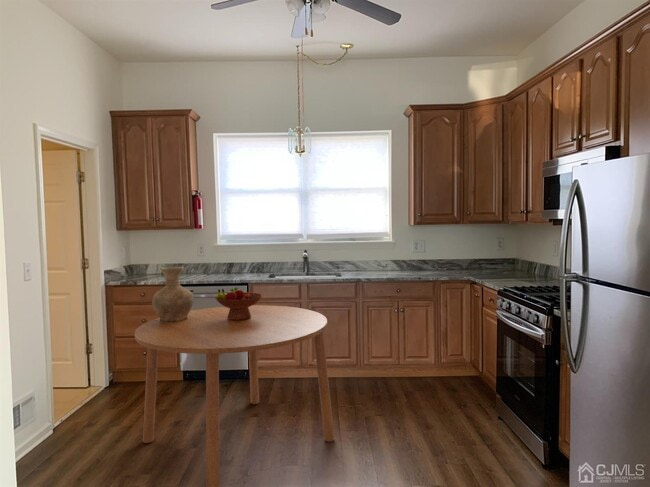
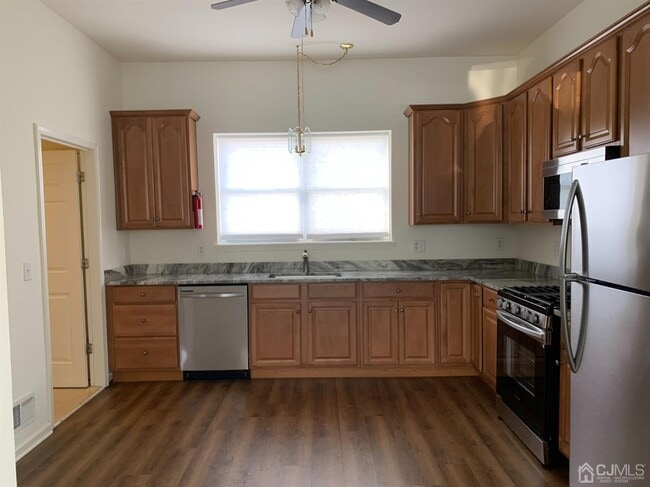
- dining table [134,304,335,487]
- vase [151,266,194,322]
- fruit bowl [214,287,263,320]
